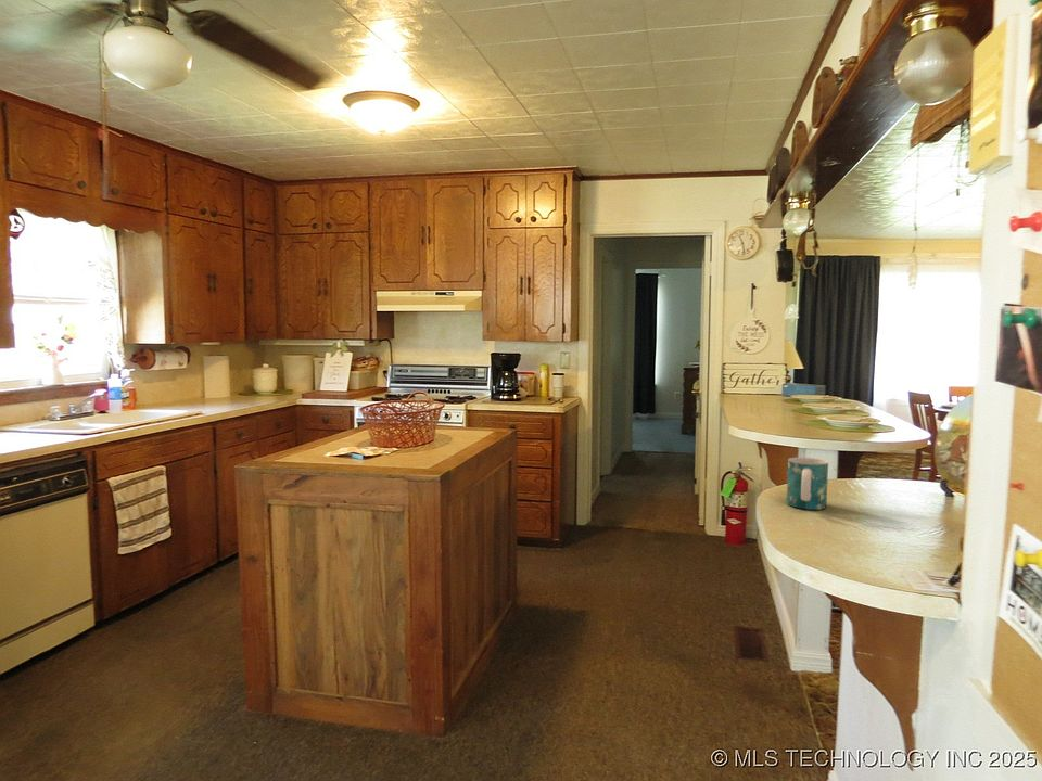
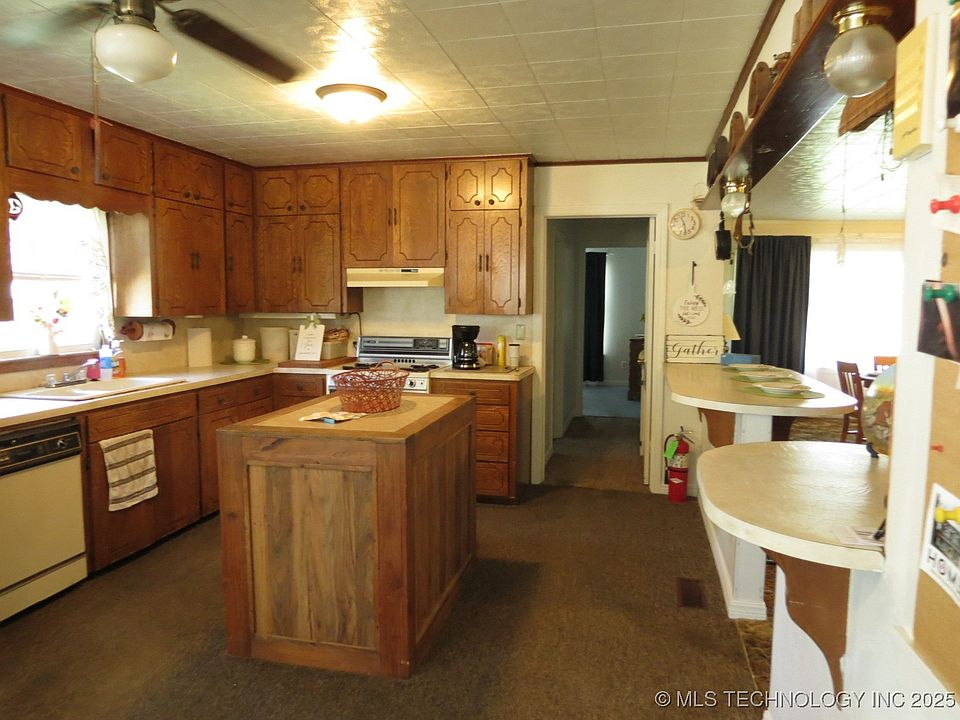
- mug [786,457,829,511]
